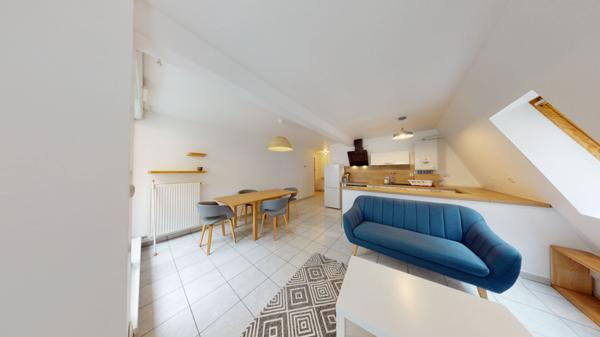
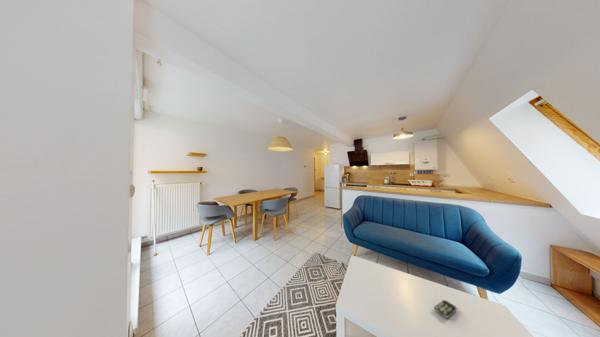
+ remote control [433,299,458,319]
